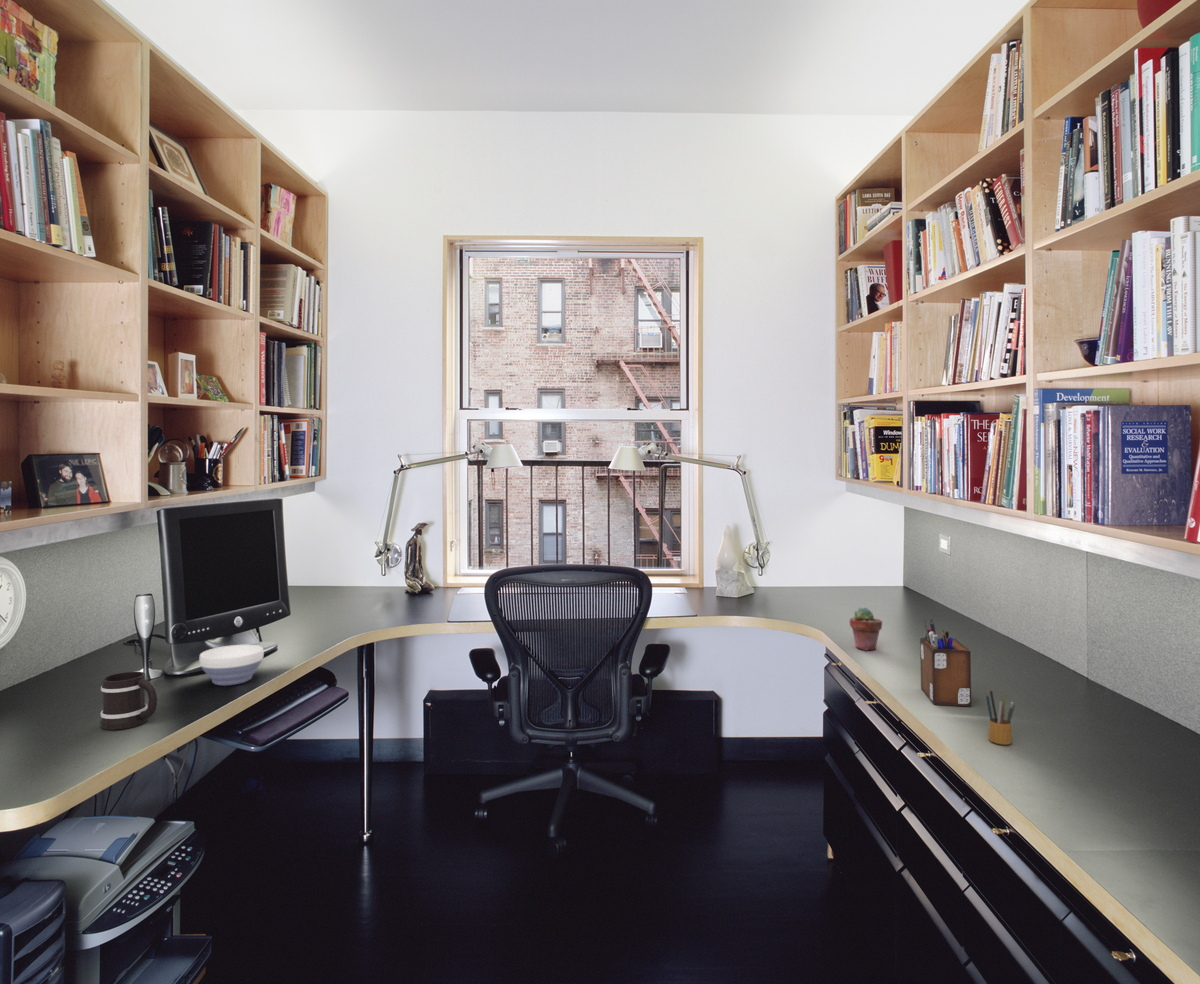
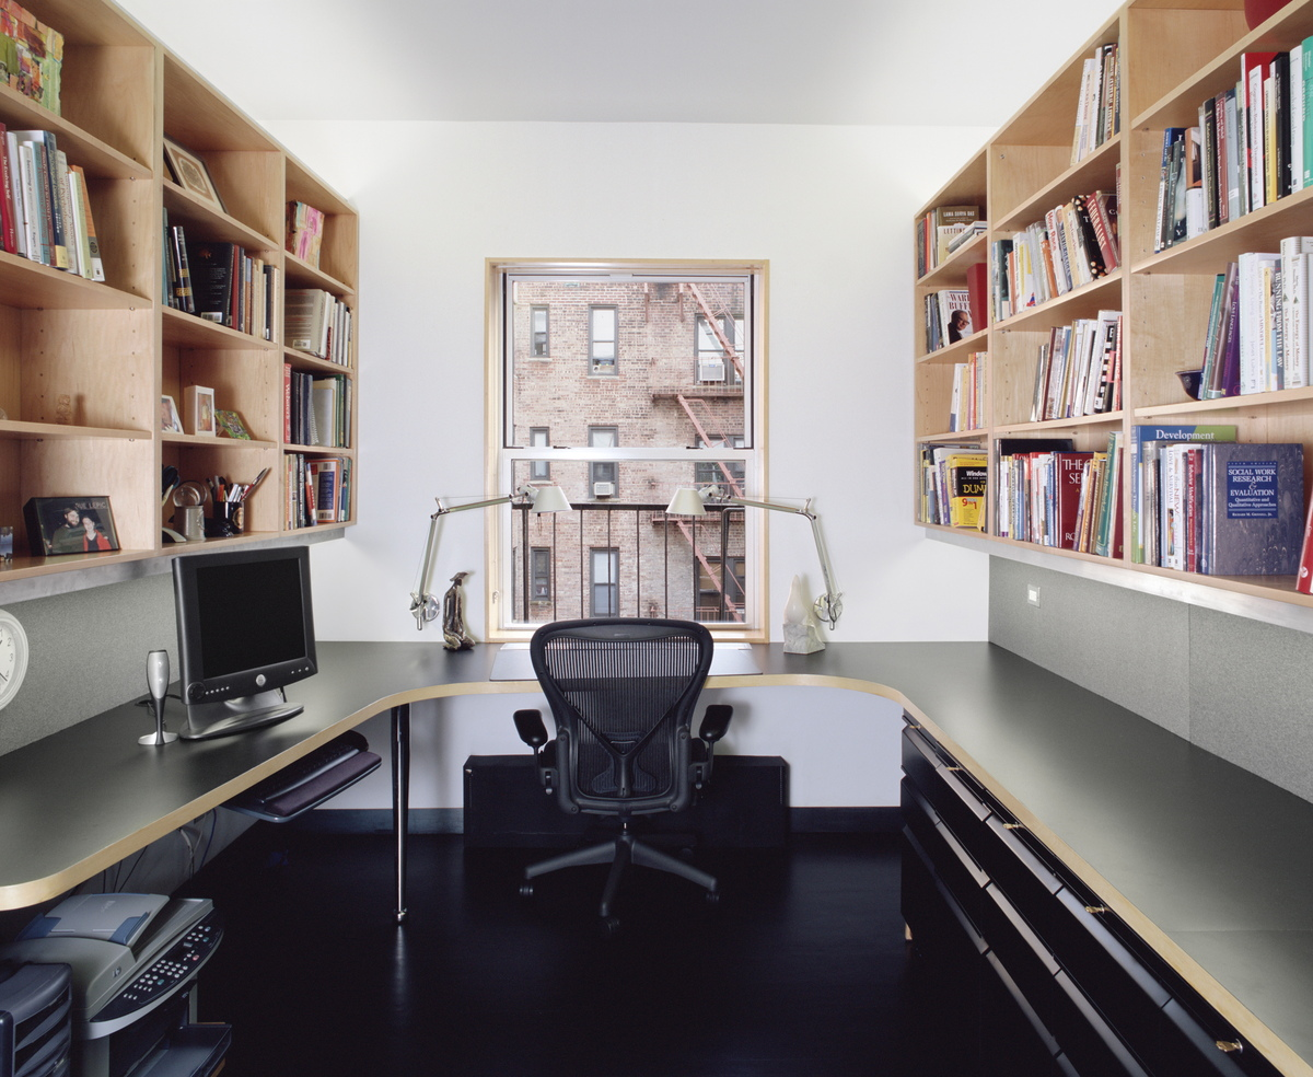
- desk organizer [919,618,972,707]
- bowl [198,644,265,687]
- pencil box [985,687,1016,746]
- mug [99,671,158,731]
- potted succulent [849,607,883,651]
